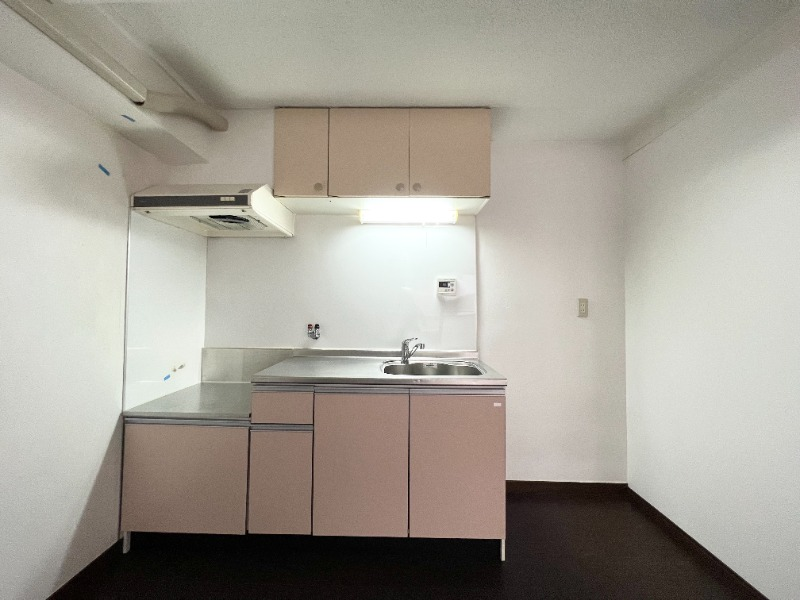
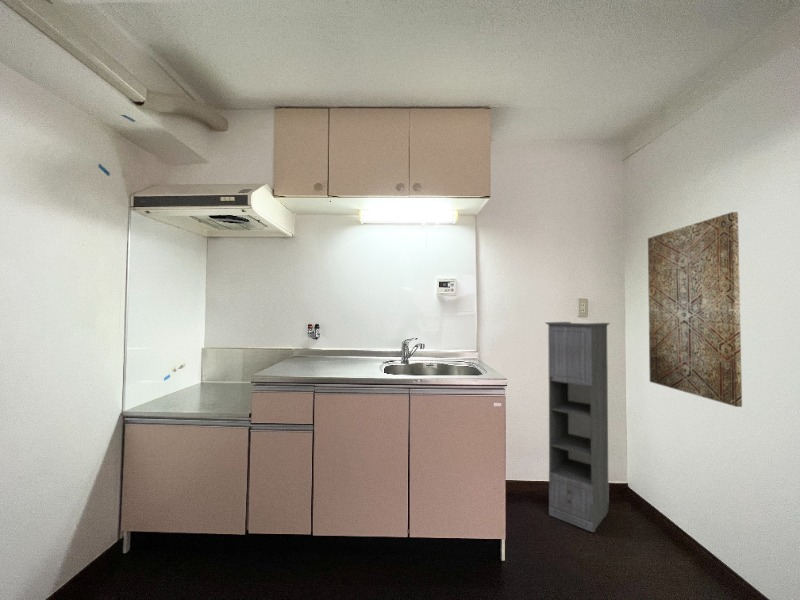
+ wall art [647,211,743,408]
+ storage cabinet [544,321,611,533]
